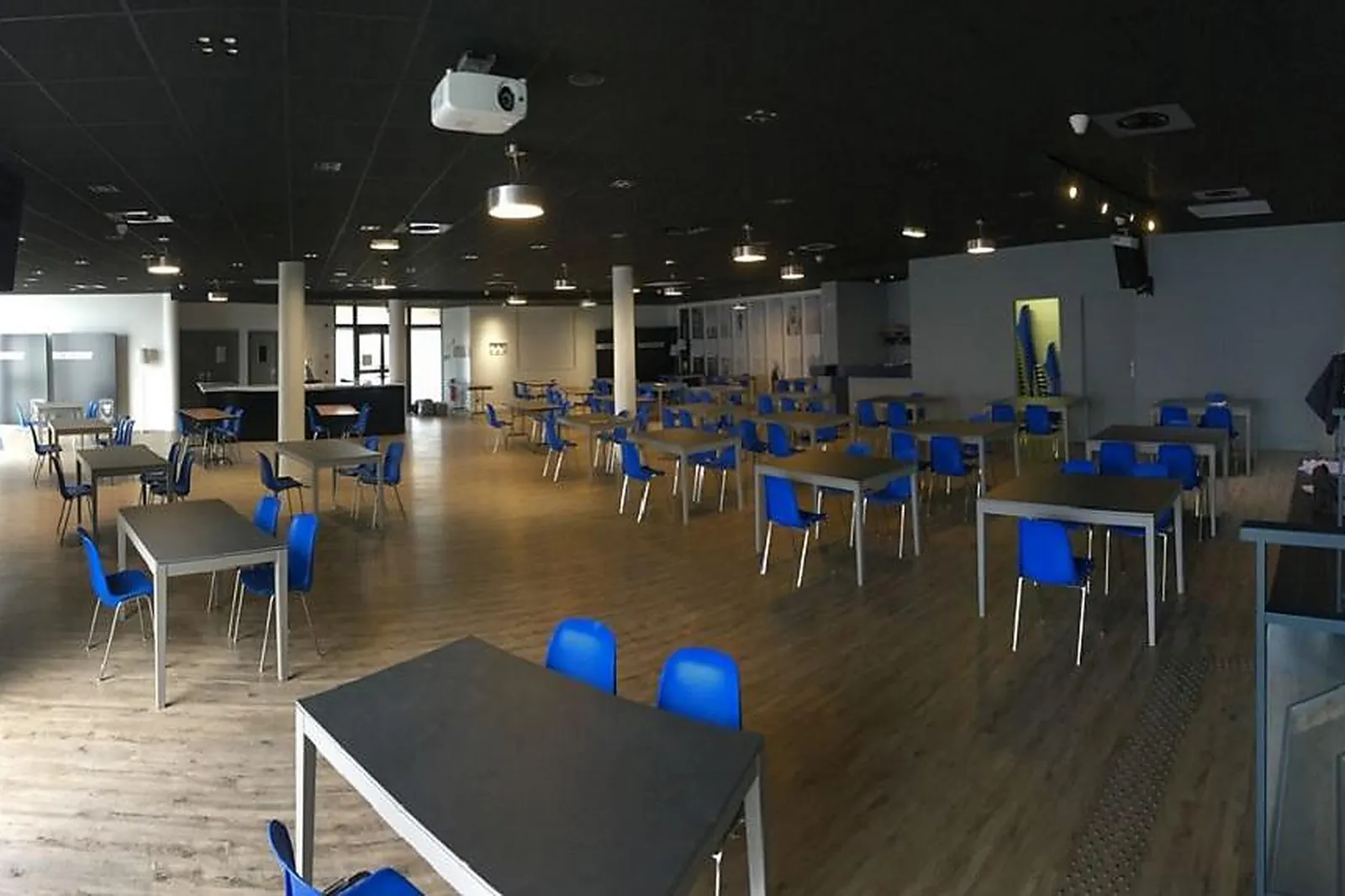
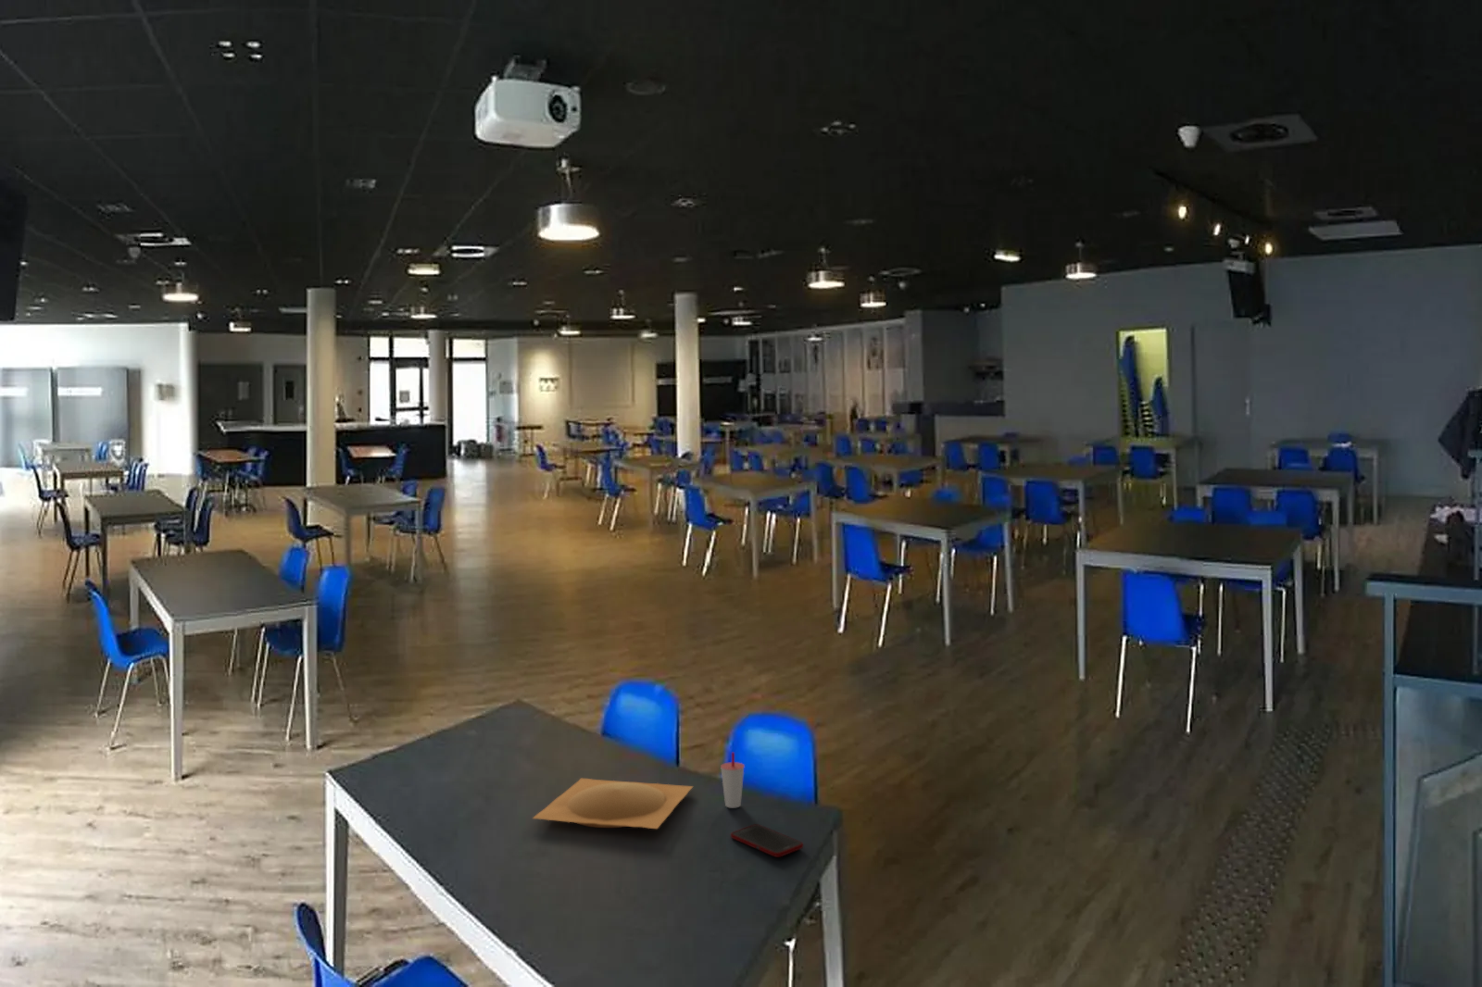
+ cup [720,752,746,810]
+ cell phone [729,823,804,858]
+ plate [532,777,694,829]
